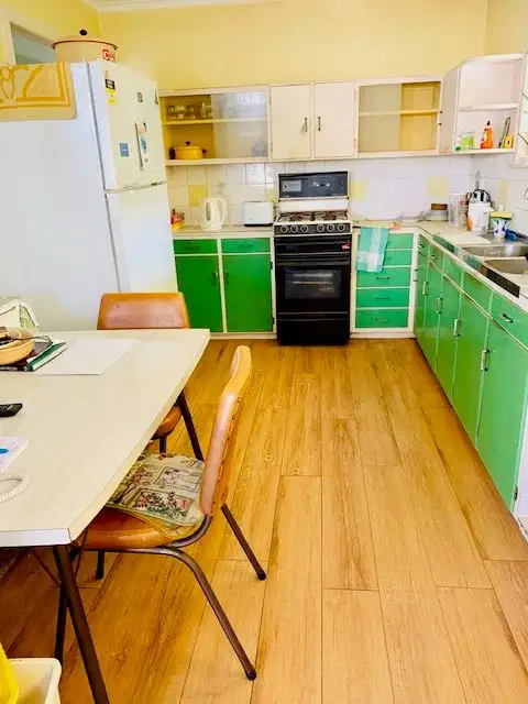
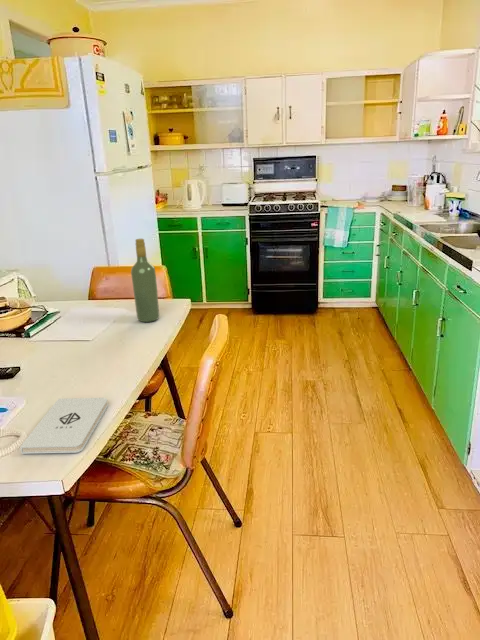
+ wine bottle [130,238,160,323]
+ notepad [19,397,109,455]
